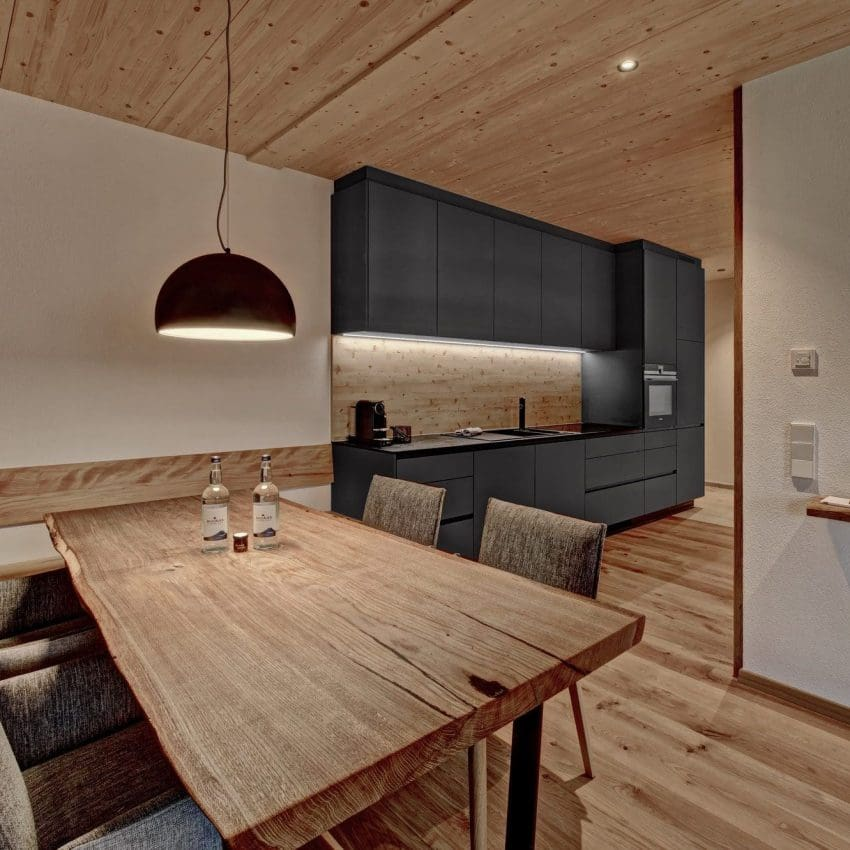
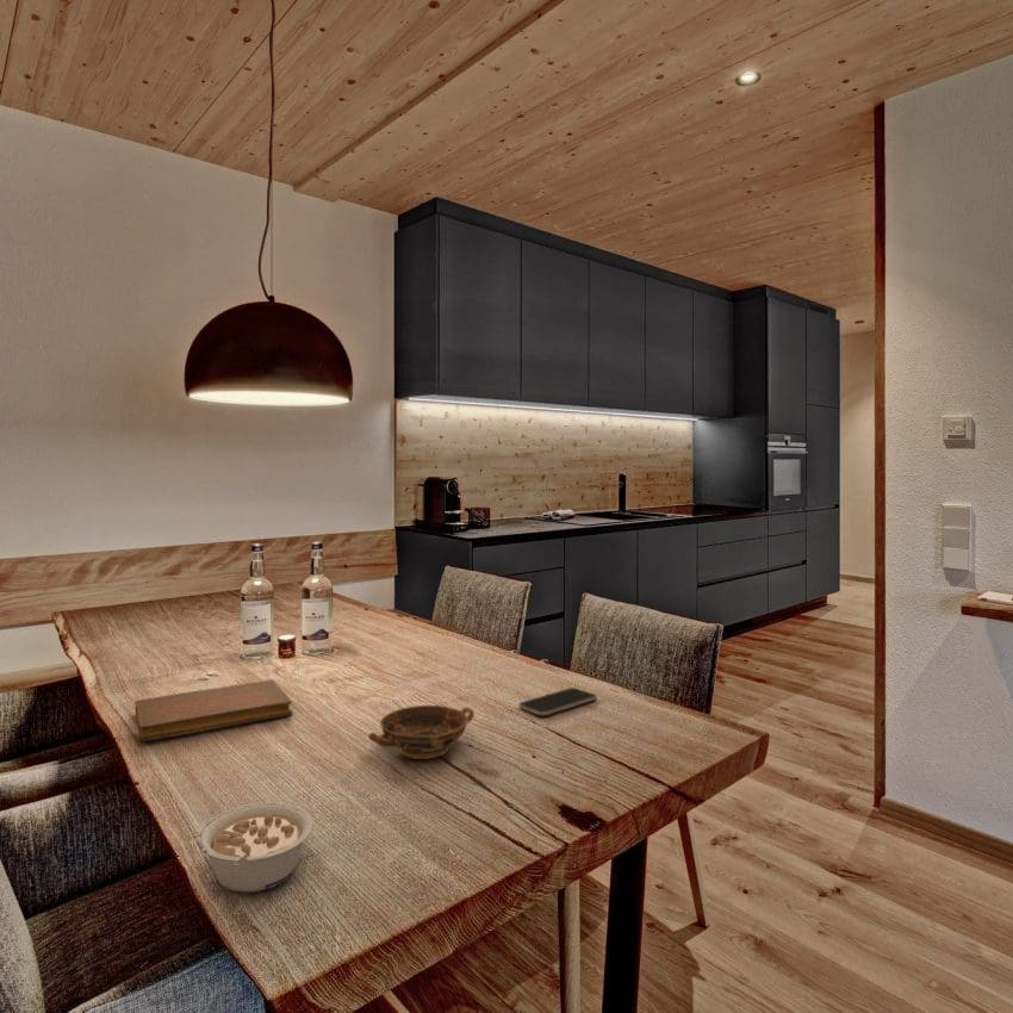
+ smartphone [517,686,598,716]
+ notebook [135,678,294,742]
+ bowl [367,704,476,760]
+ legume [195,801,315,893]
